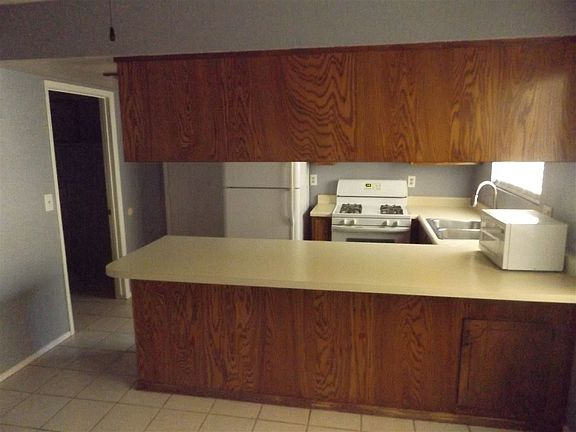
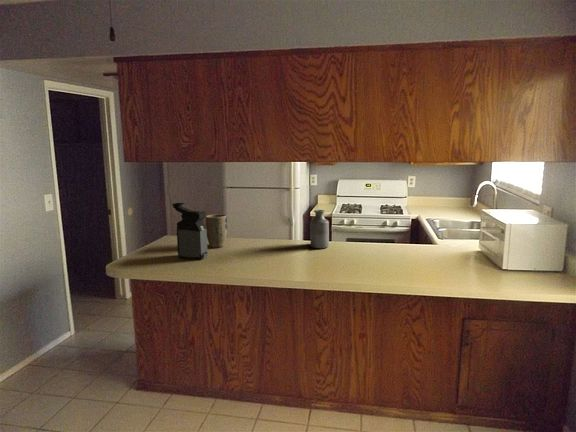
+ plant pot [205,213,228,249]
+ coffee maker [171,202,209,260]
+ bottle [309,209,330,249]
